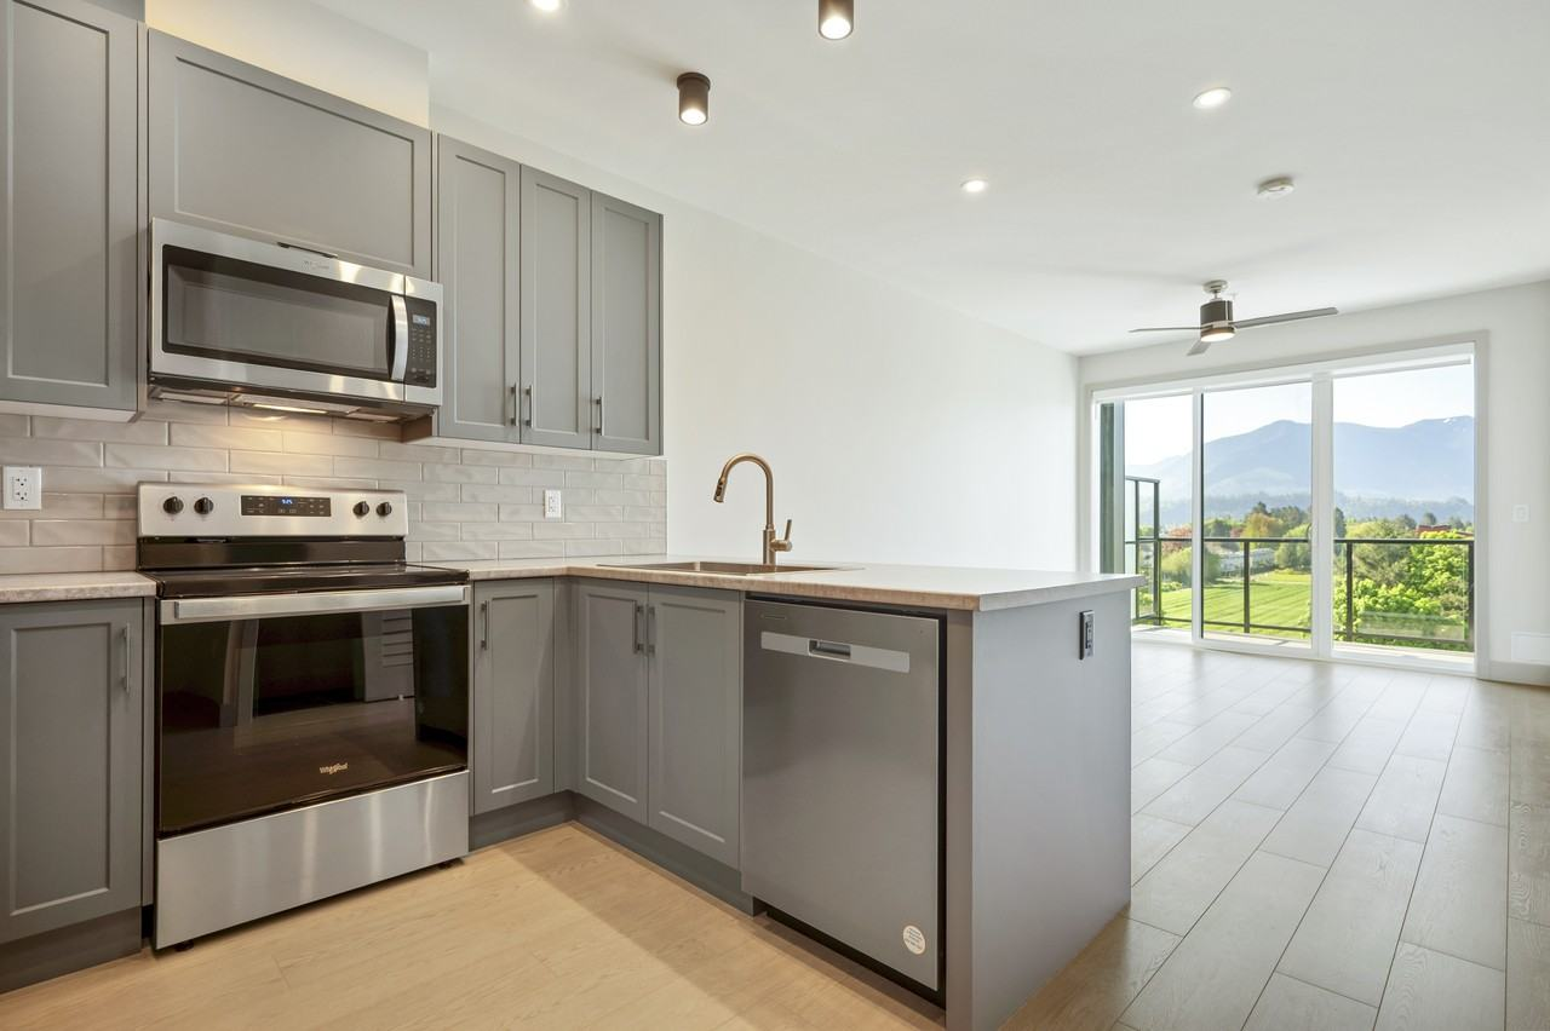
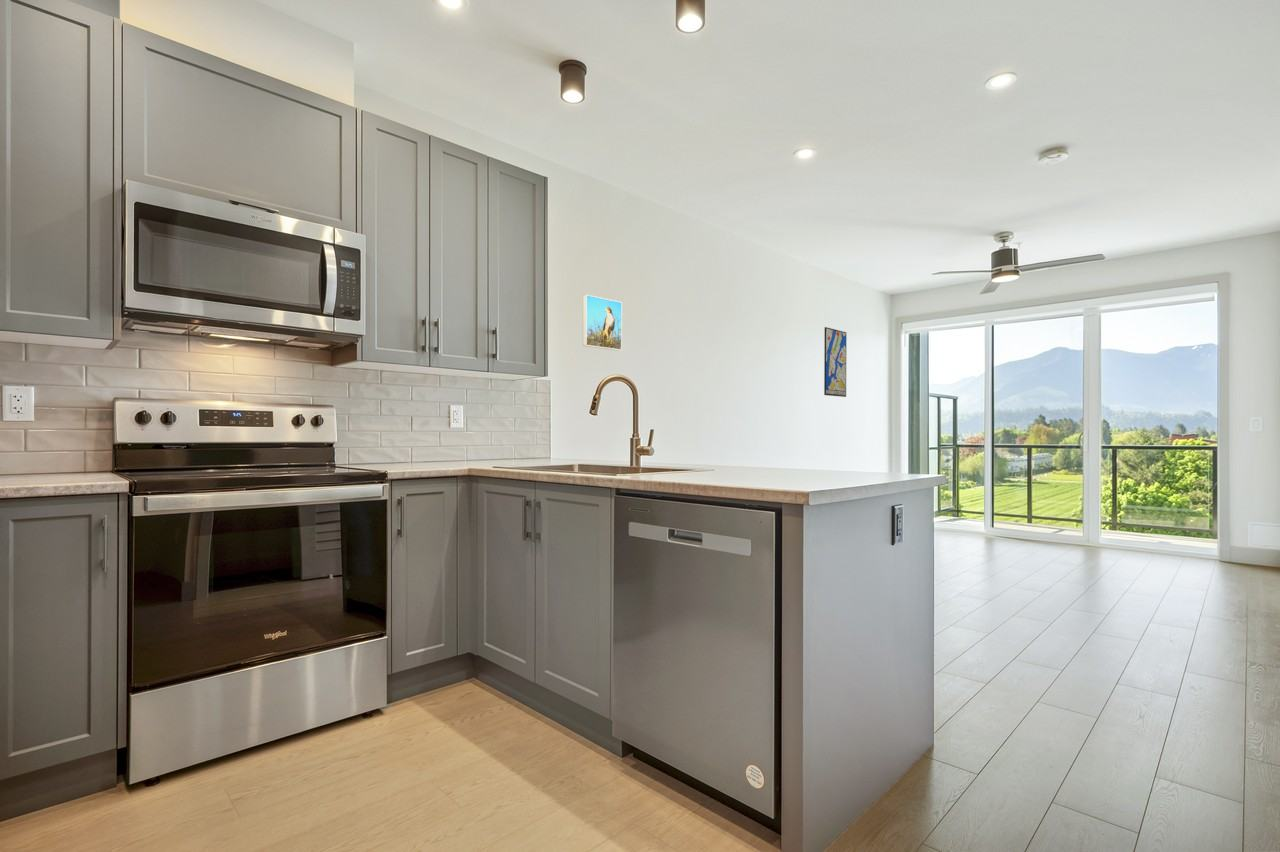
+ wall art [823,326,847,398]
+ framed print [582,294,623,352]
